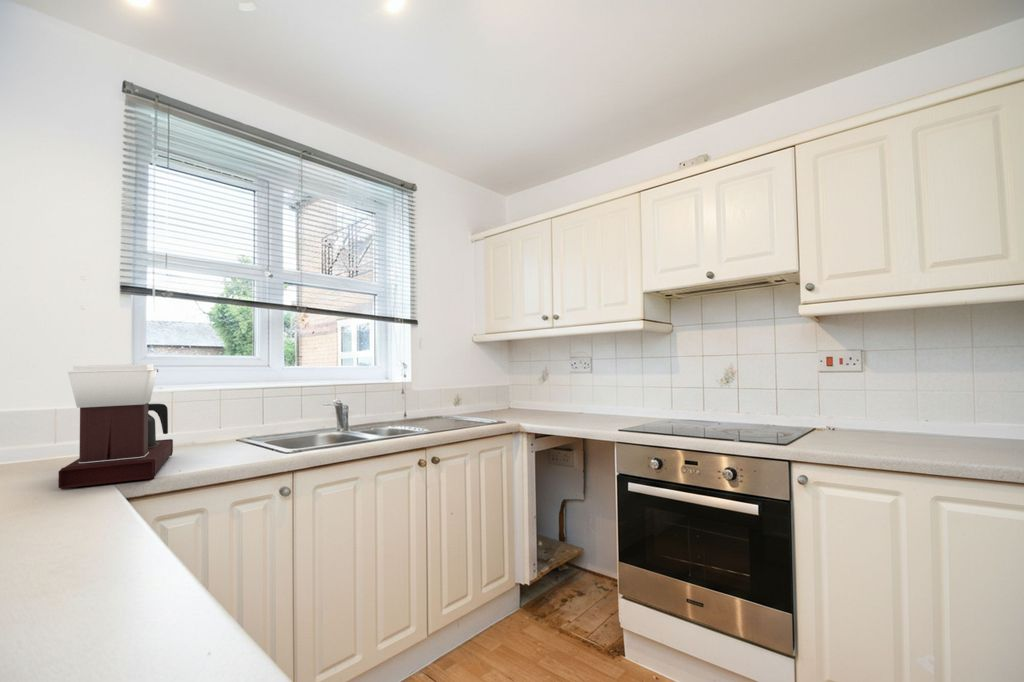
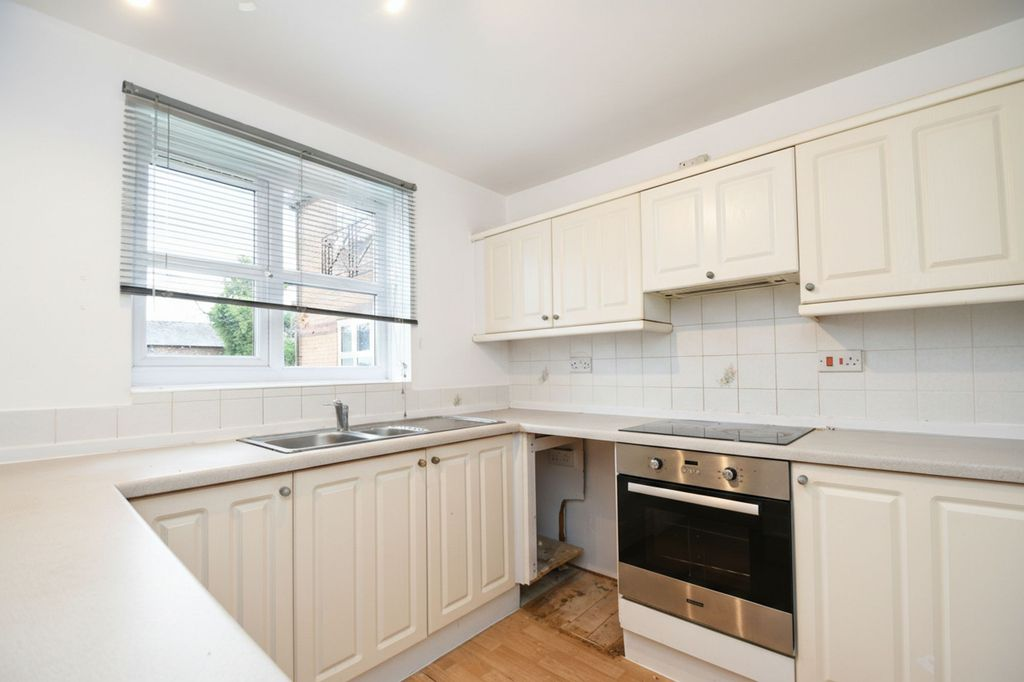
- coffee maker [57,363,174,490]
